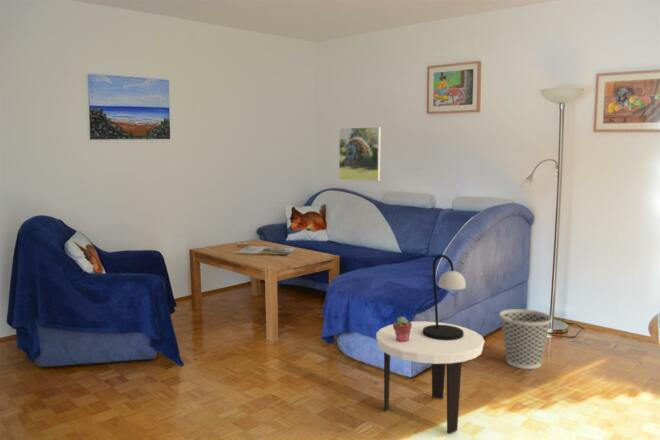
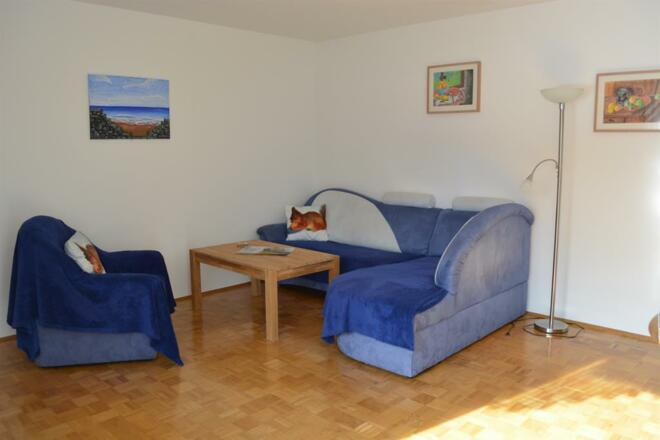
- potted succulent [392,315,412,342]
- wastebasket [499,308,553,370]
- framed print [338,126,382,182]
- table lamp [423,254,467,340]
- side table [375,321,485,435]
